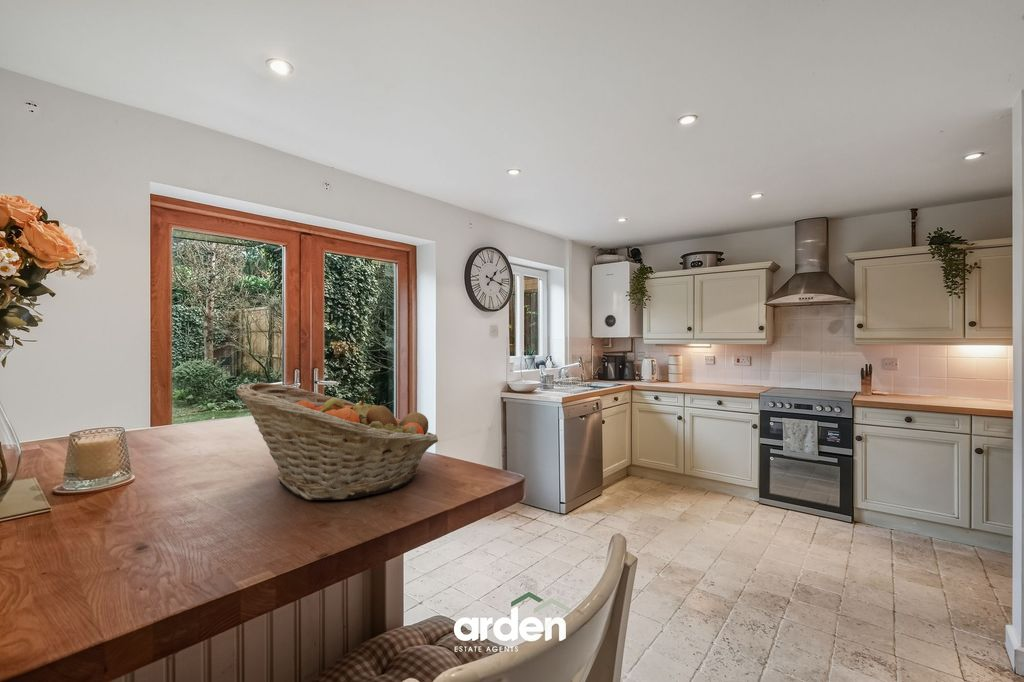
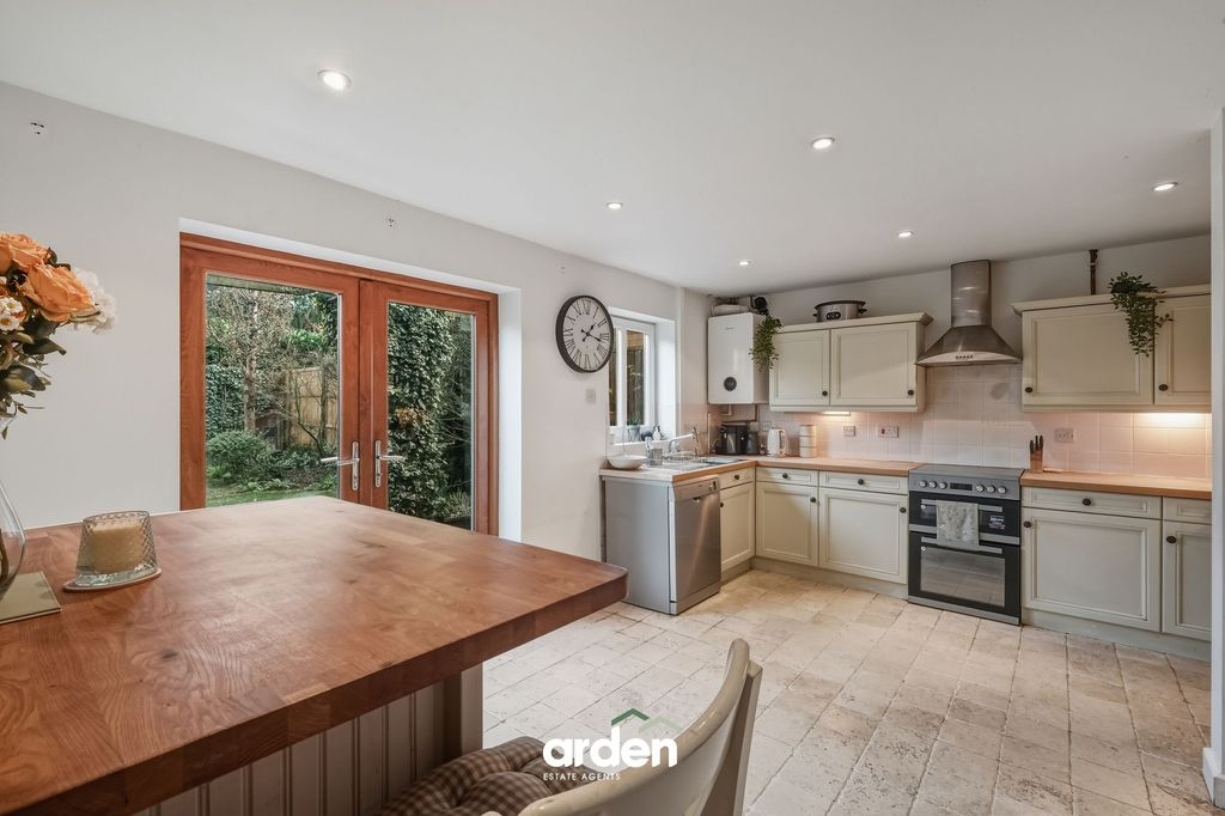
- fruit basket [234,381,439,501]
